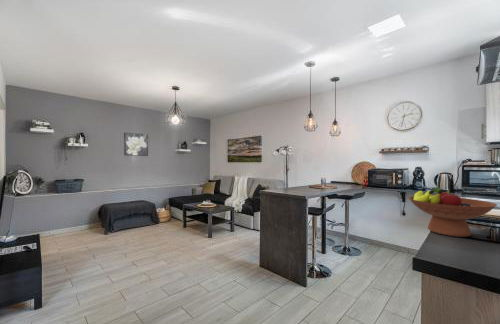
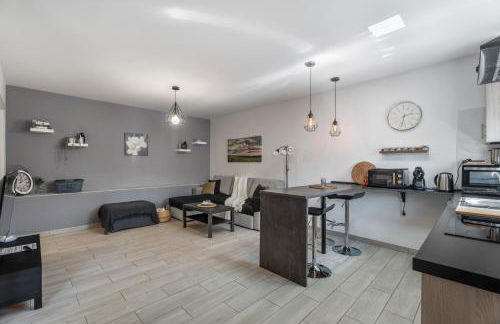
- fruit bowl [407,187,498,238]
